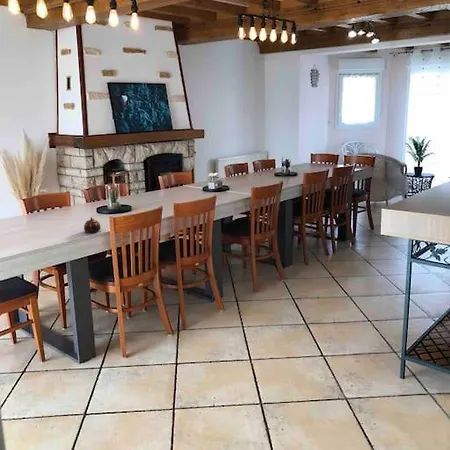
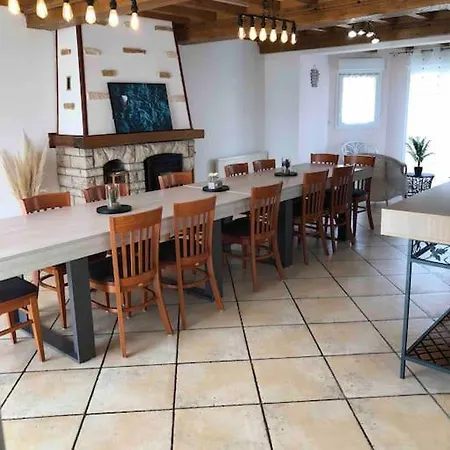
- teapot [83,216,102,234]
